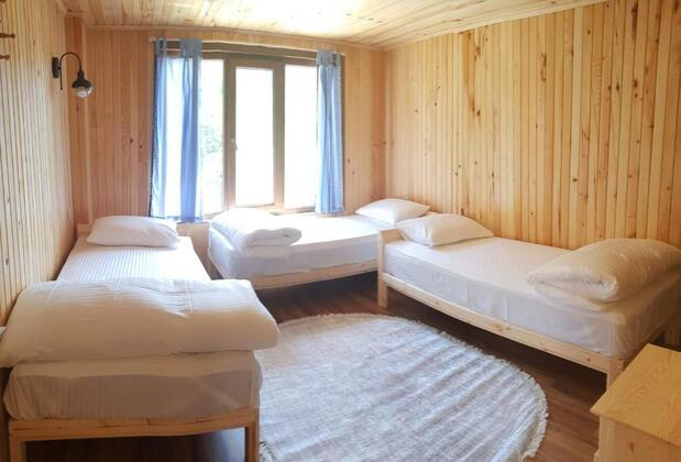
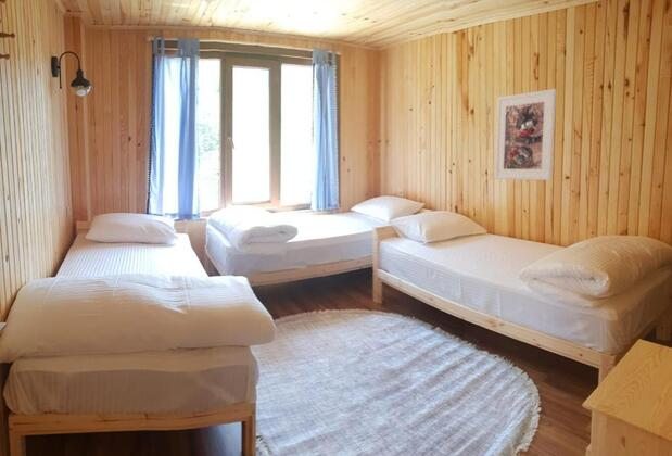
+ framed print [494,88,557,181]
